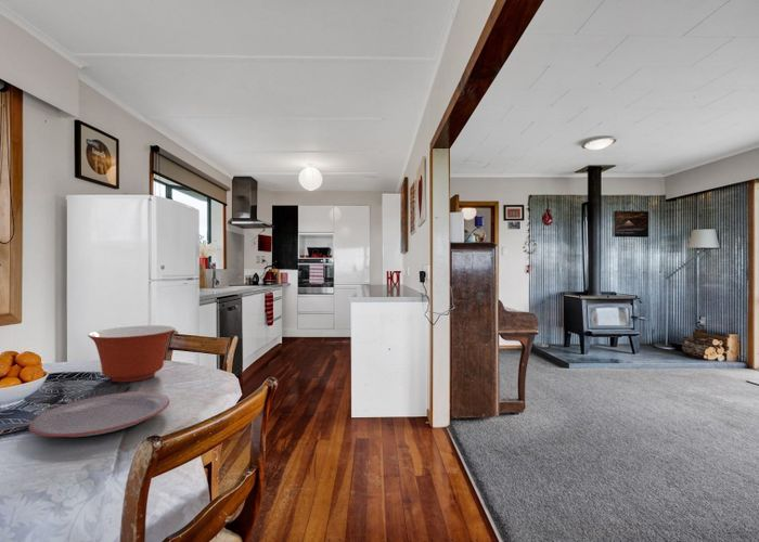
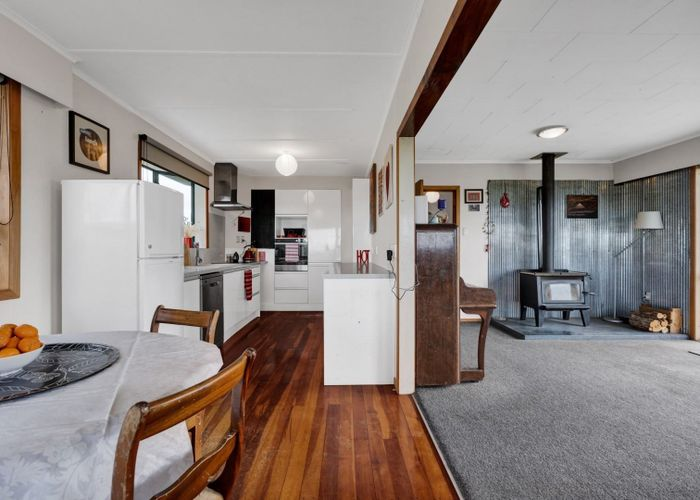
- plate [28,390,171,438]
- mixing bowl [87,324,177,383]
